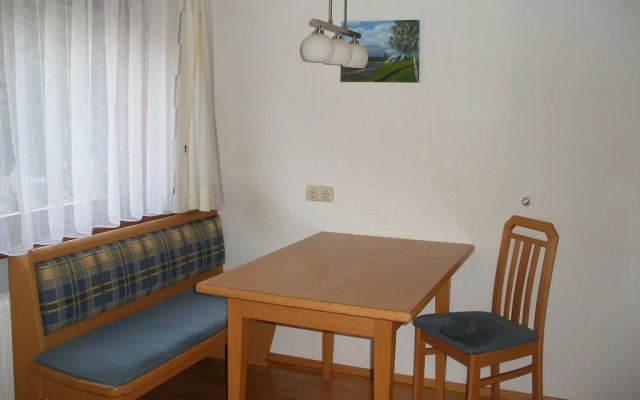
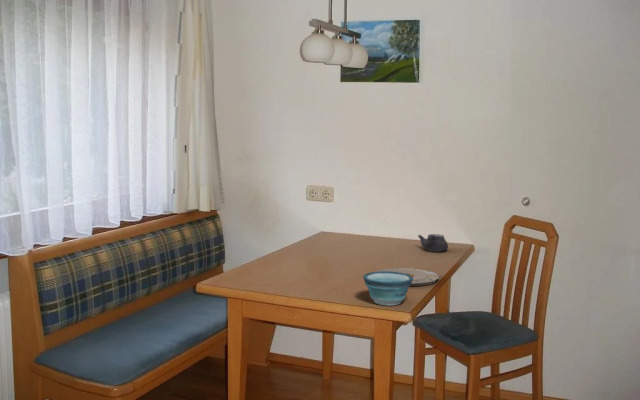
+ teapot [417,233,449,253]
+ bowl [362,271,413,306]
+ plate [374,267,440,287]
